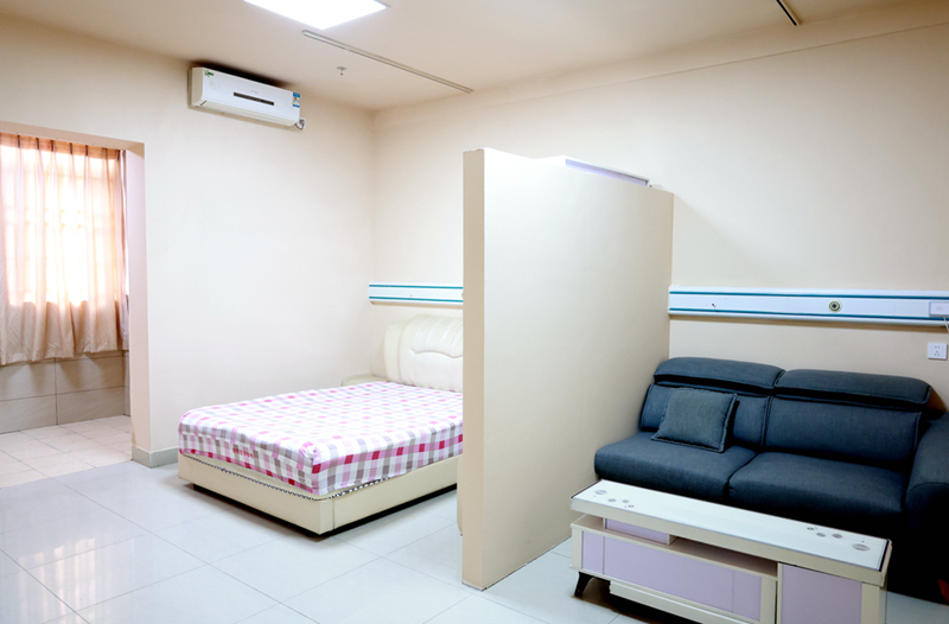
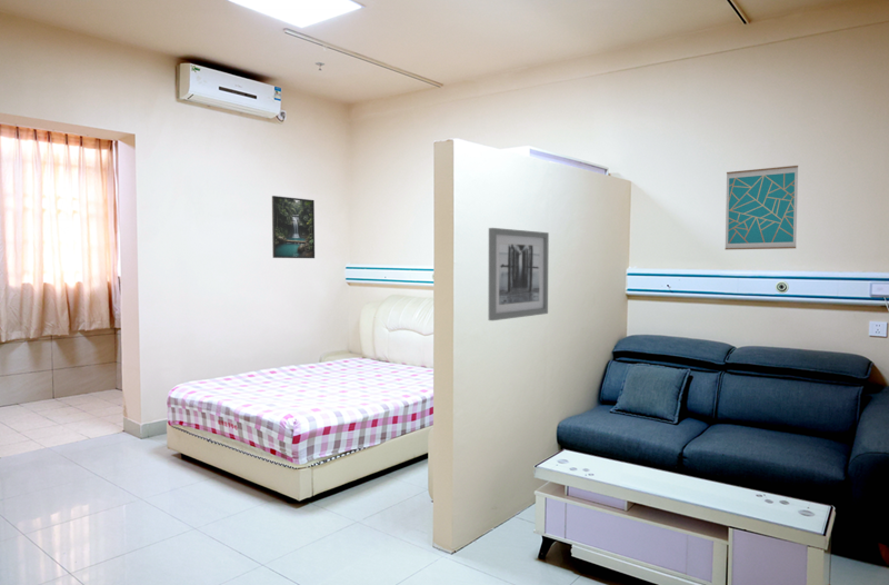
+ wall art [723,165,799,251]
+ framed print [271,195,316,259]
+ wall art [488,227,550,321]
